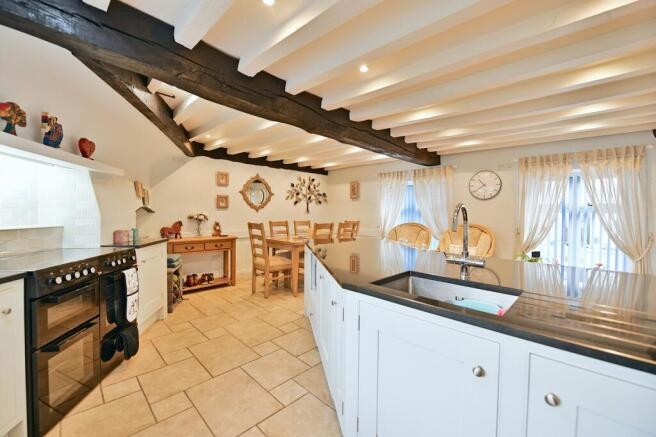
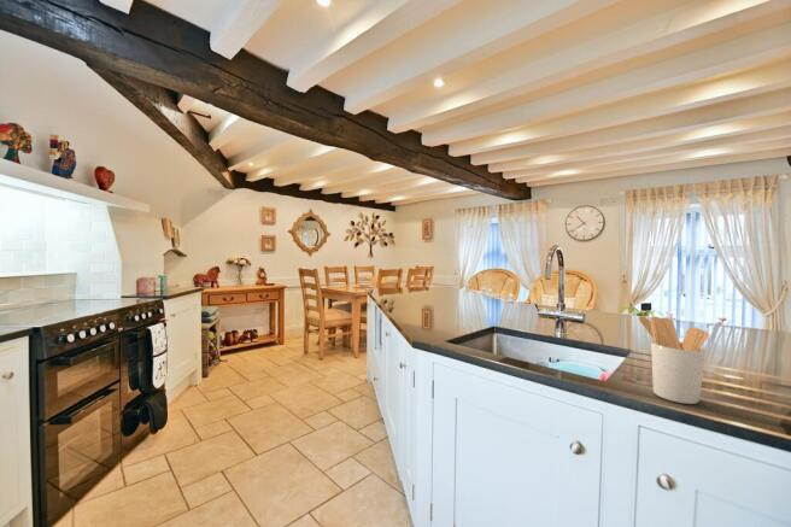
+ utensil holder [638,315,710,405]
